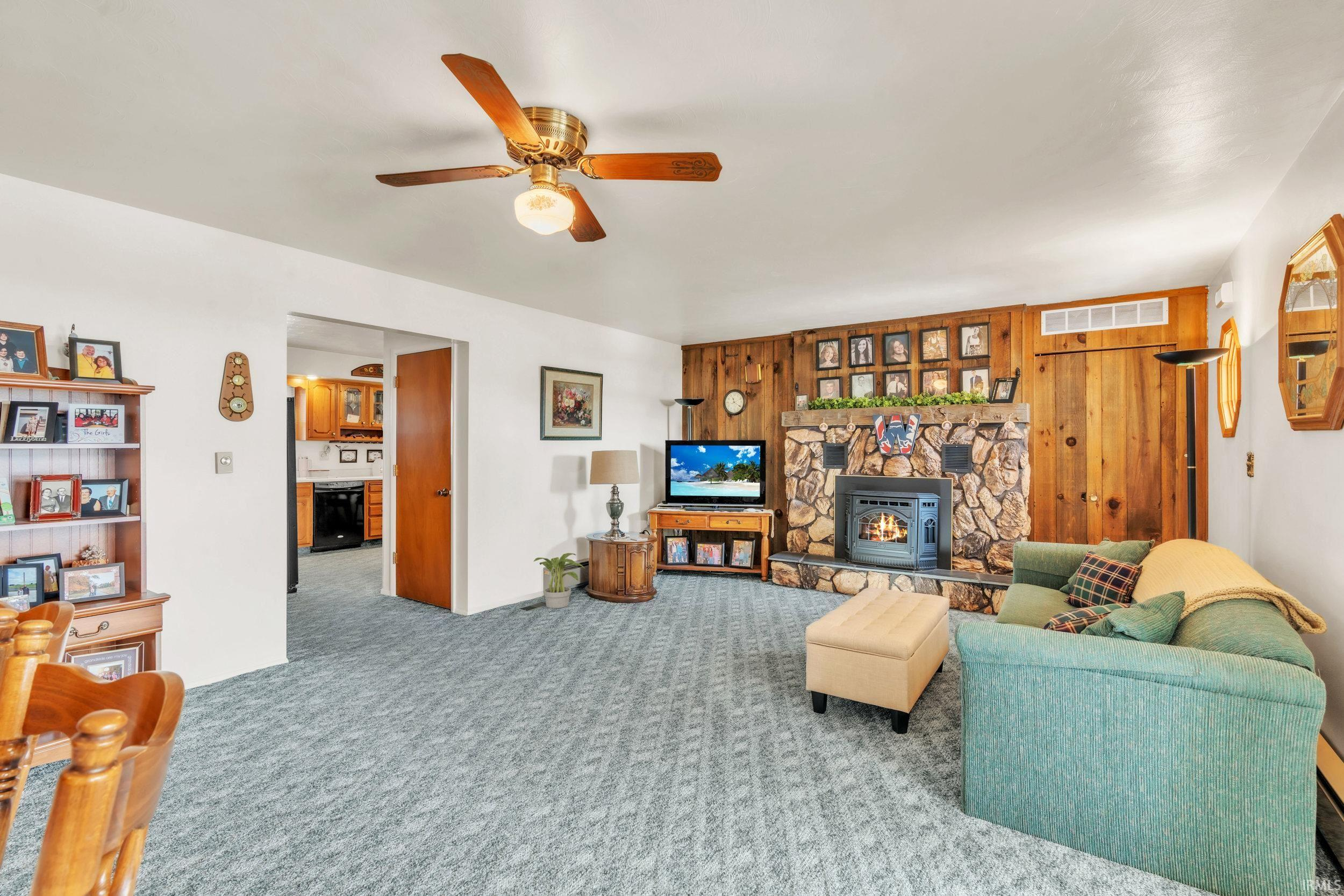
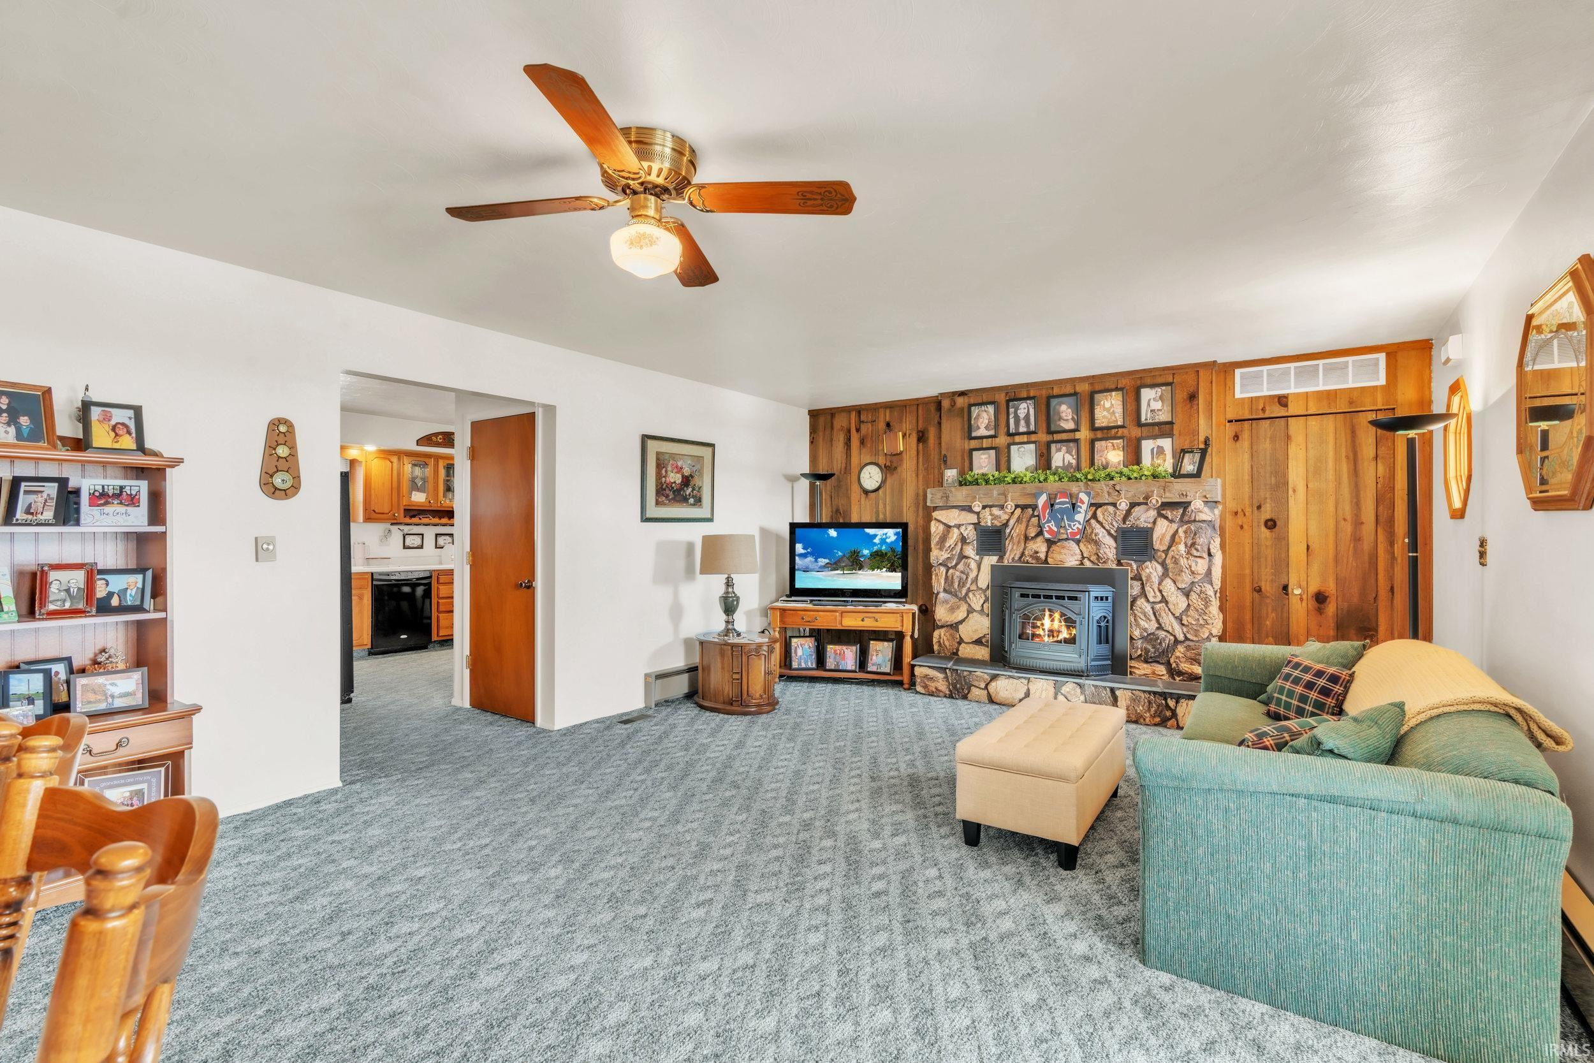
- potted plant [533,553,585,608]
